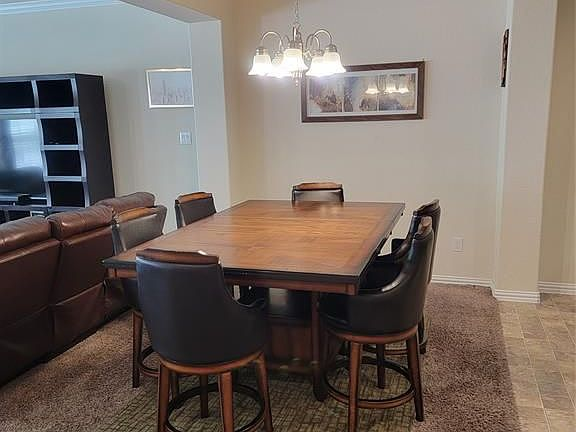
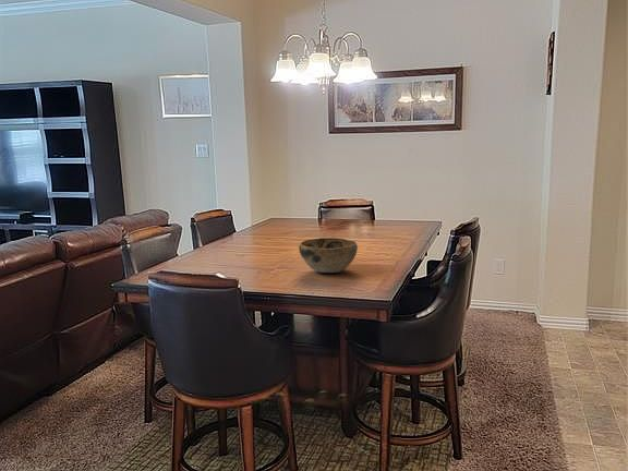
+ decorative bowl [298,237,359,274]
